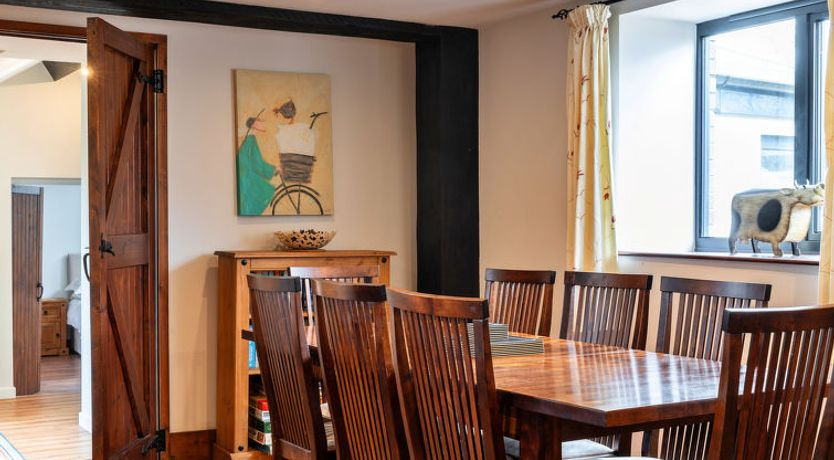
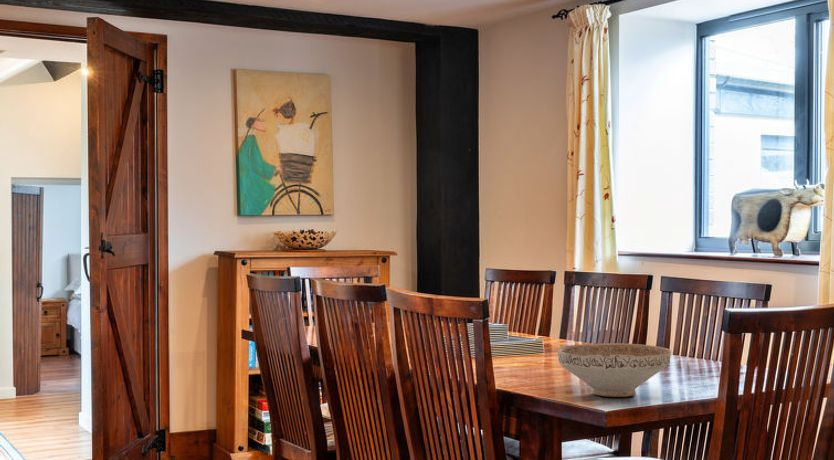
+ decorative bowl [557,342,672,398]
